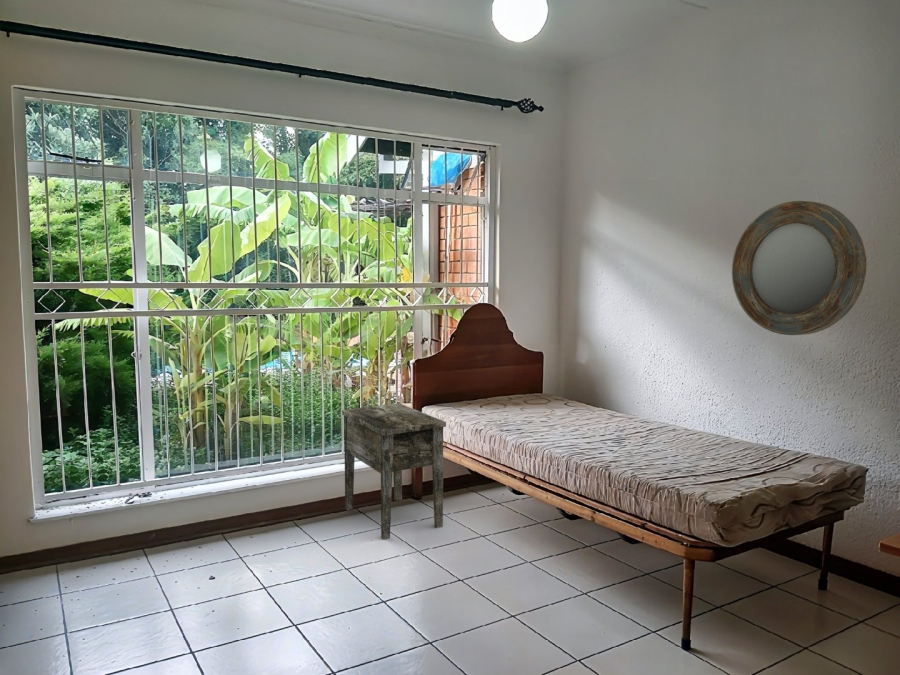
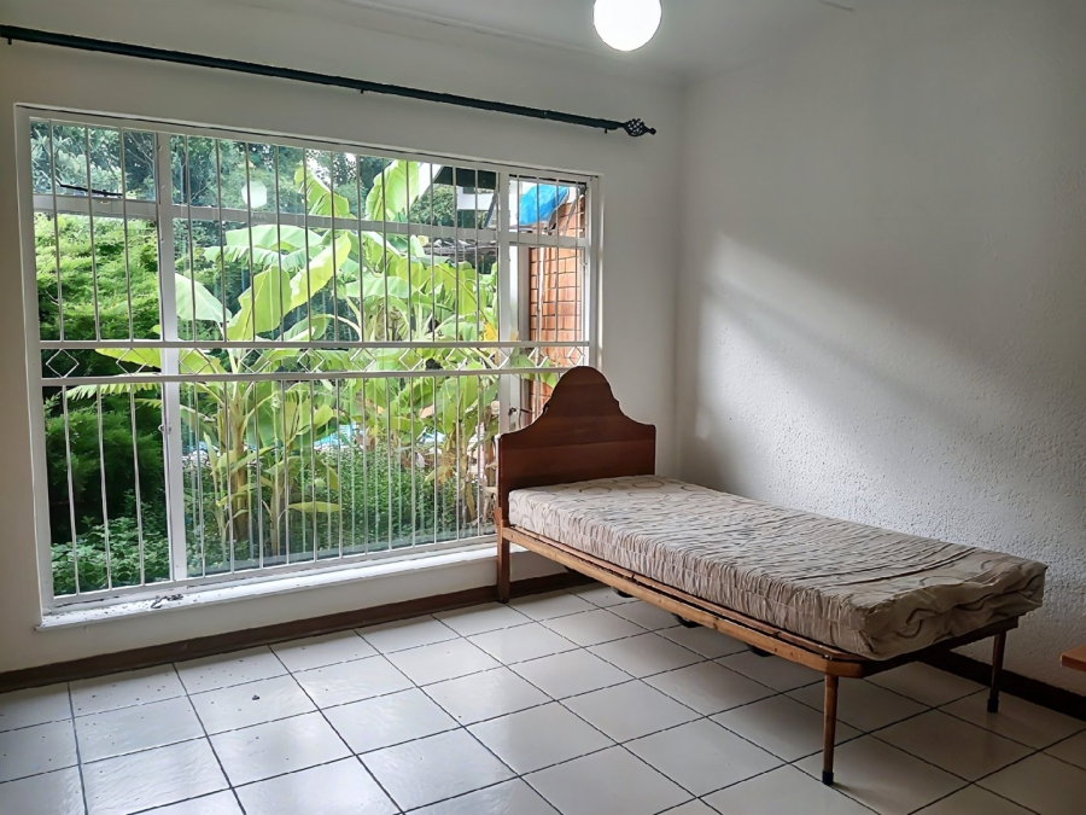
- home mirror [731,200,867,336]
- side table [341,402,447,541]
